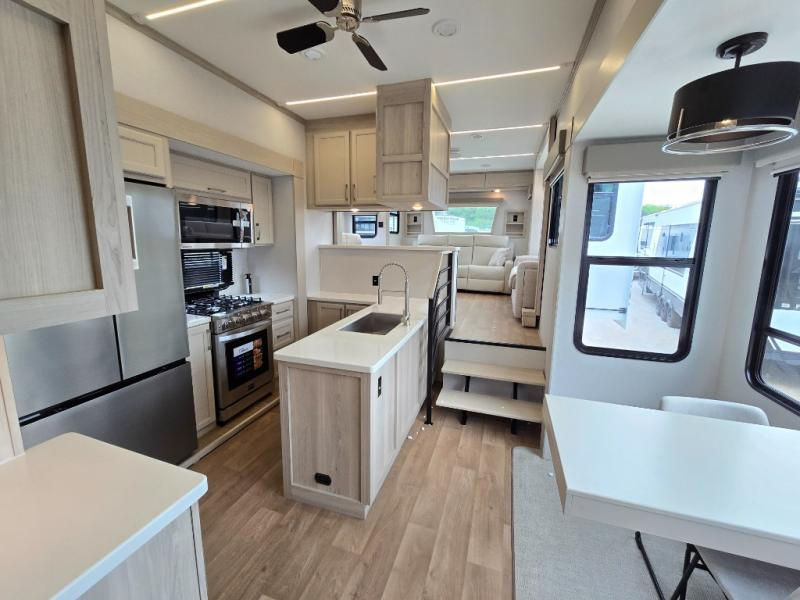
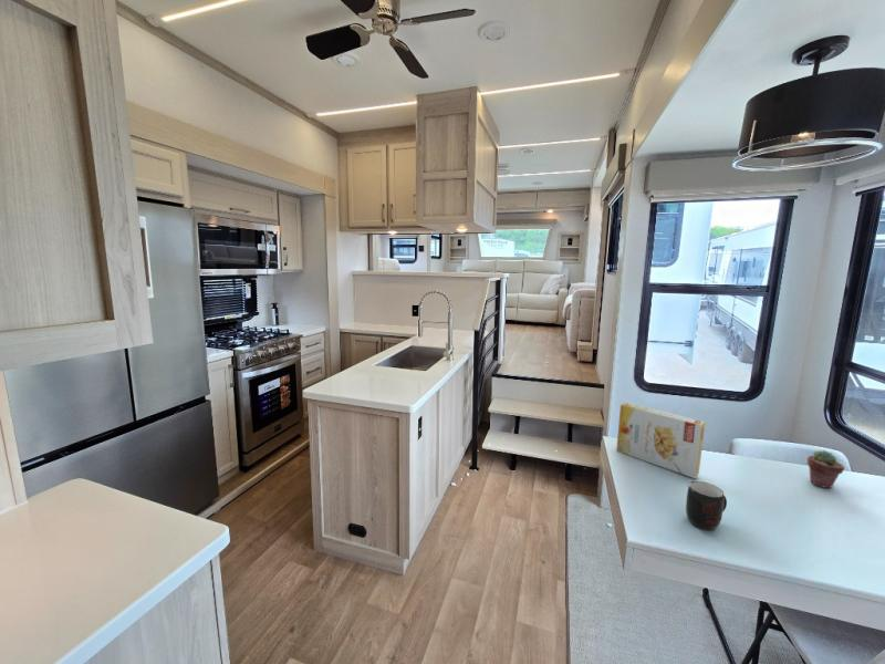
+ cereal box [615,402,707,479]
+ mug [685,480,728,531]
+ potted succulent [806,449,846,489]
